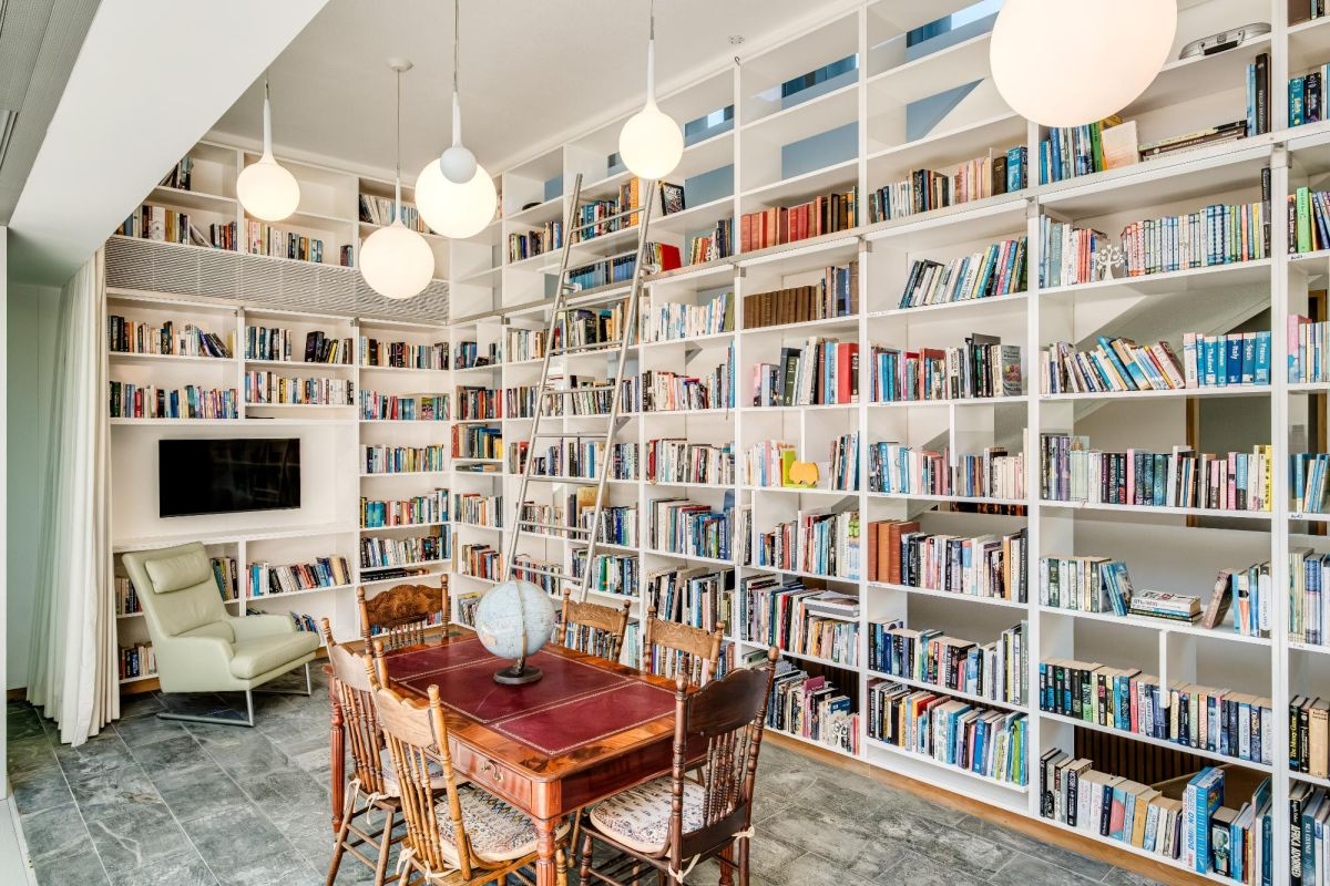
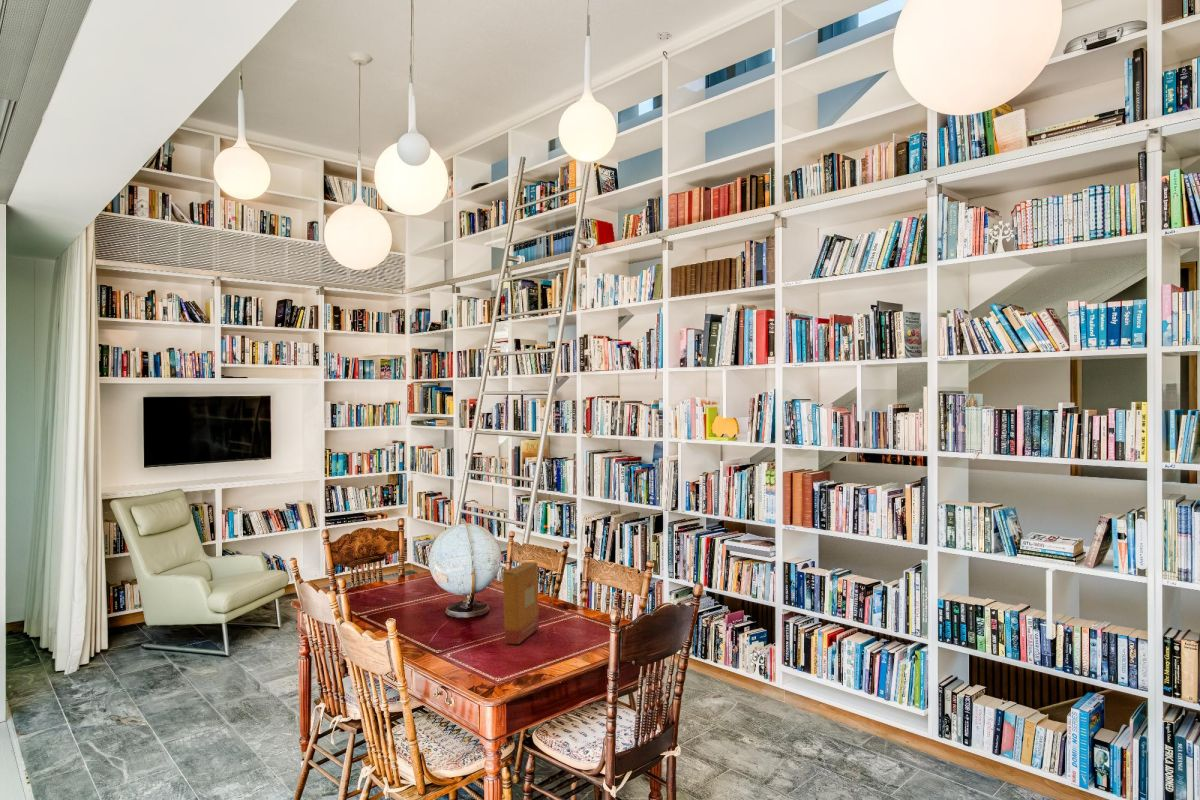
+ product box [502,561,540,645]
